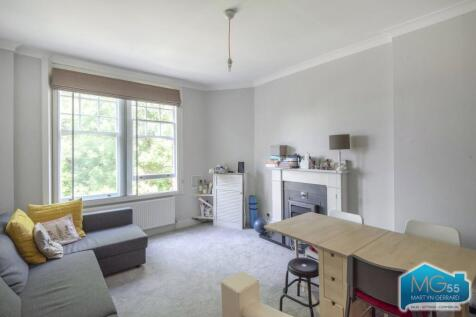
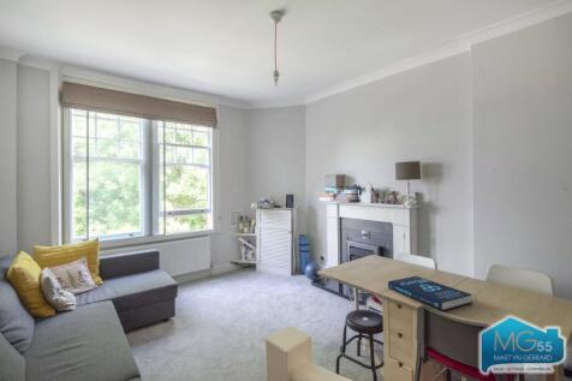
+ book [387,275,473,312]
